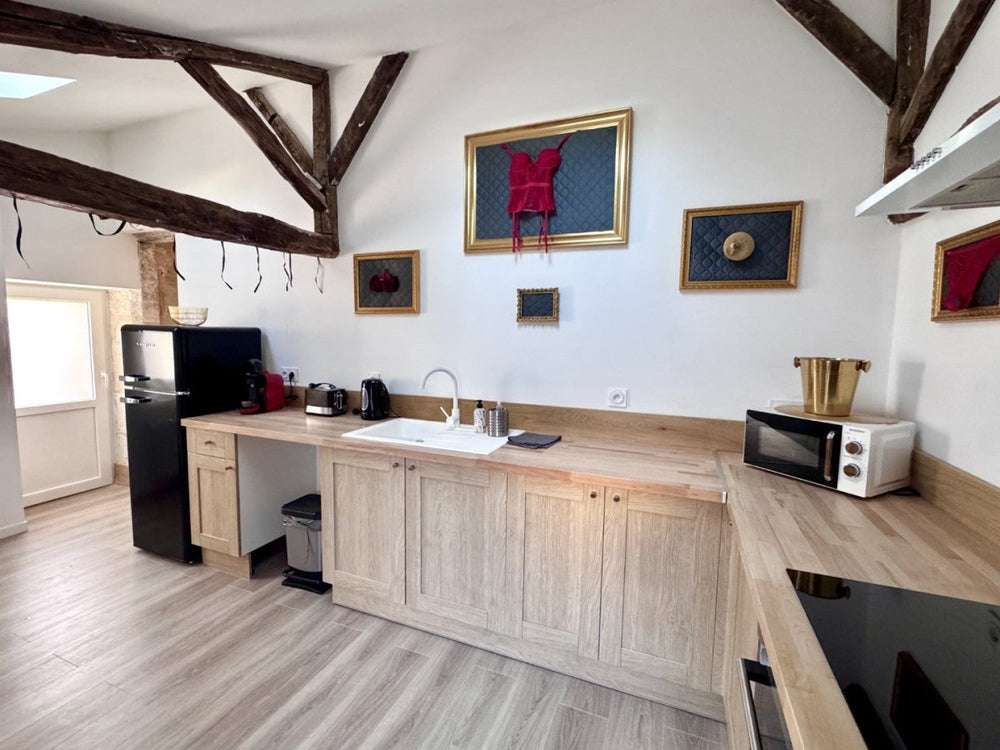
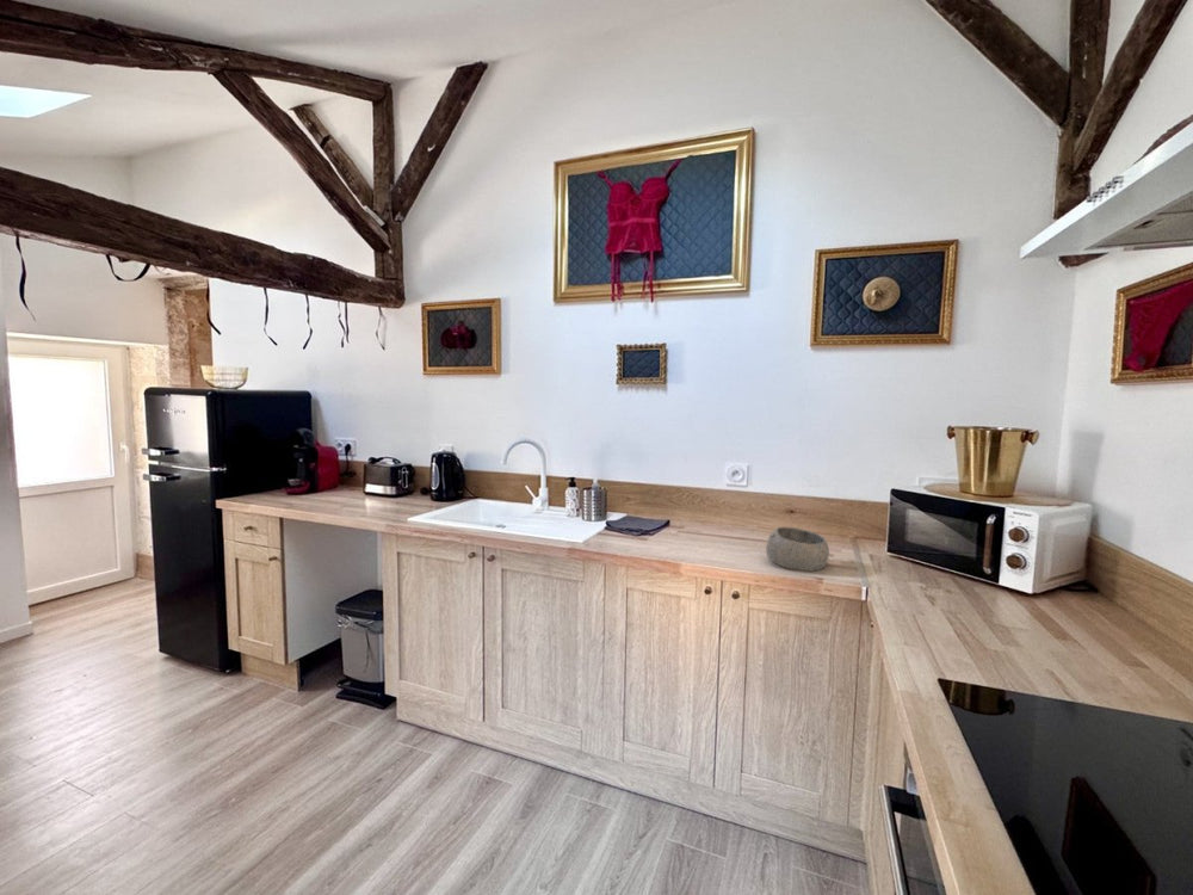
+ bowl [765,526,830,573]
